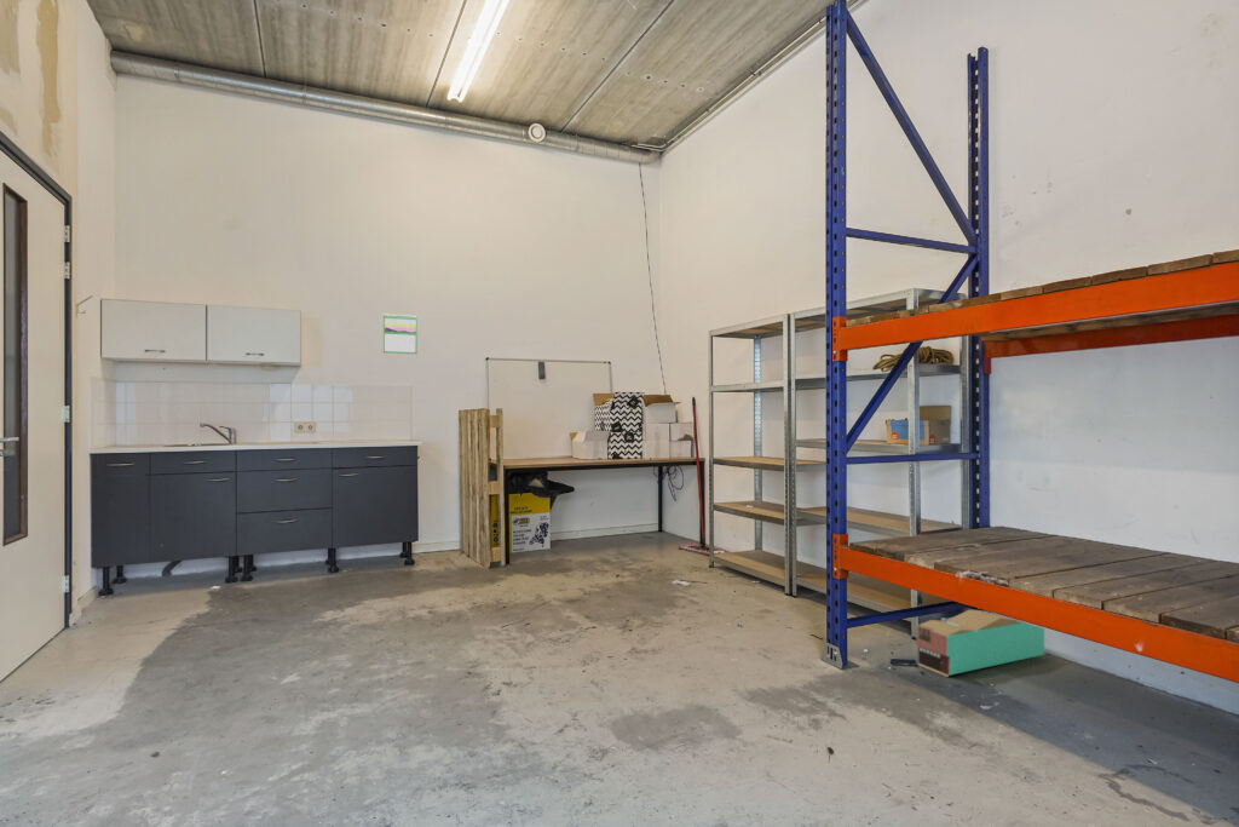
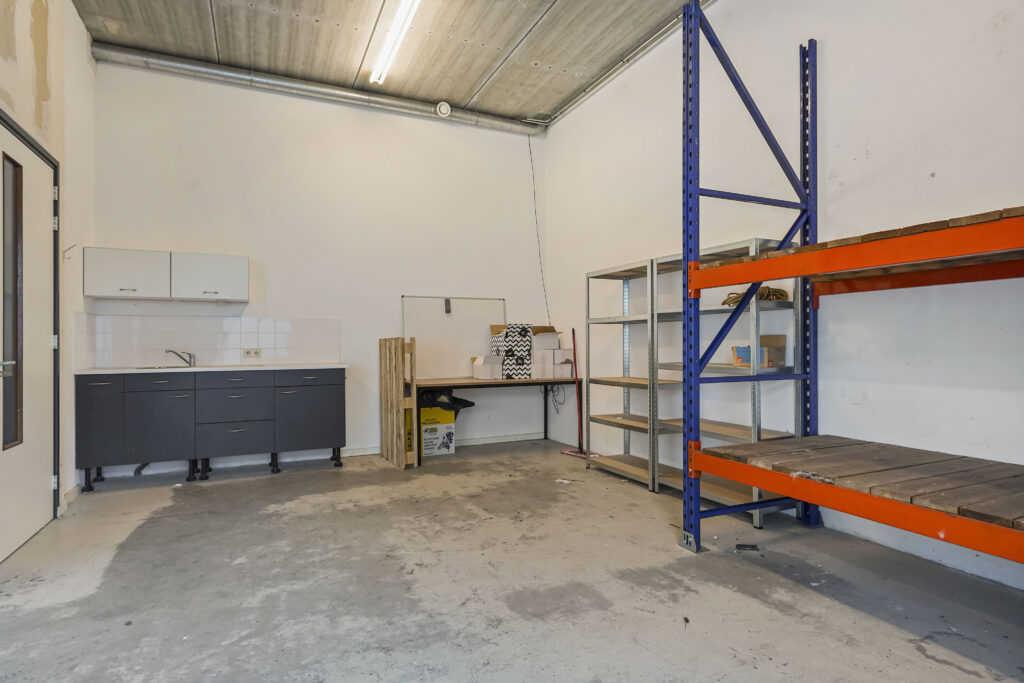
- calendar [382,314,419,355]
- architectural model [915,608,1045,678]
